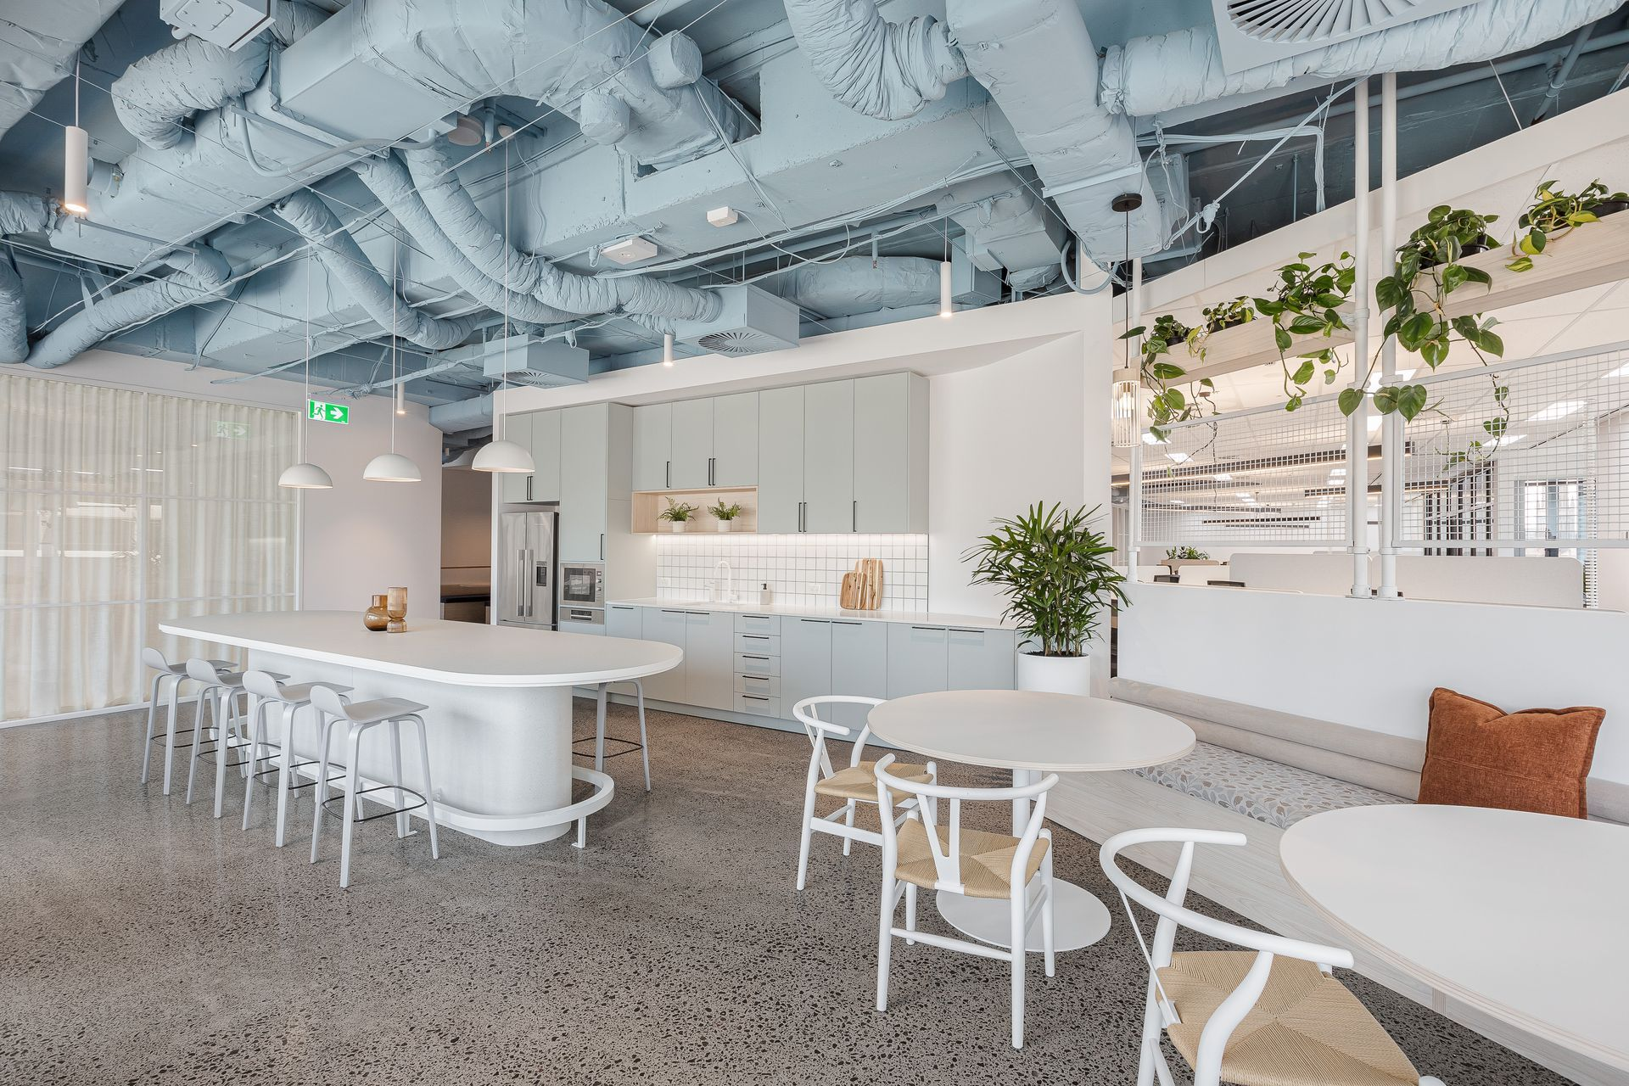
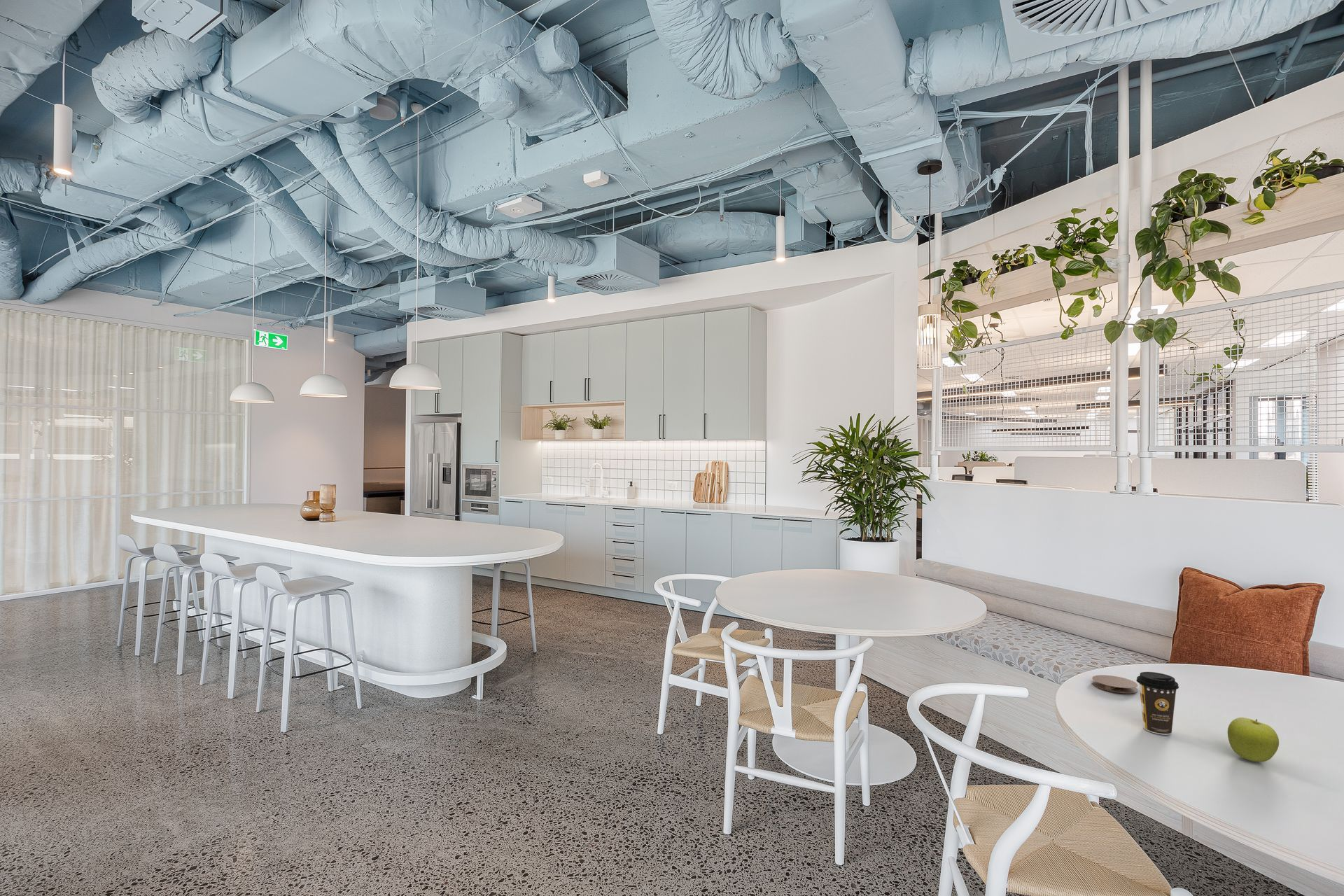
+ coffee cup [1136,671,1180,736]
+ fruit [1227,717,1280,762]
+ coaster [1091,674,1139,694]
